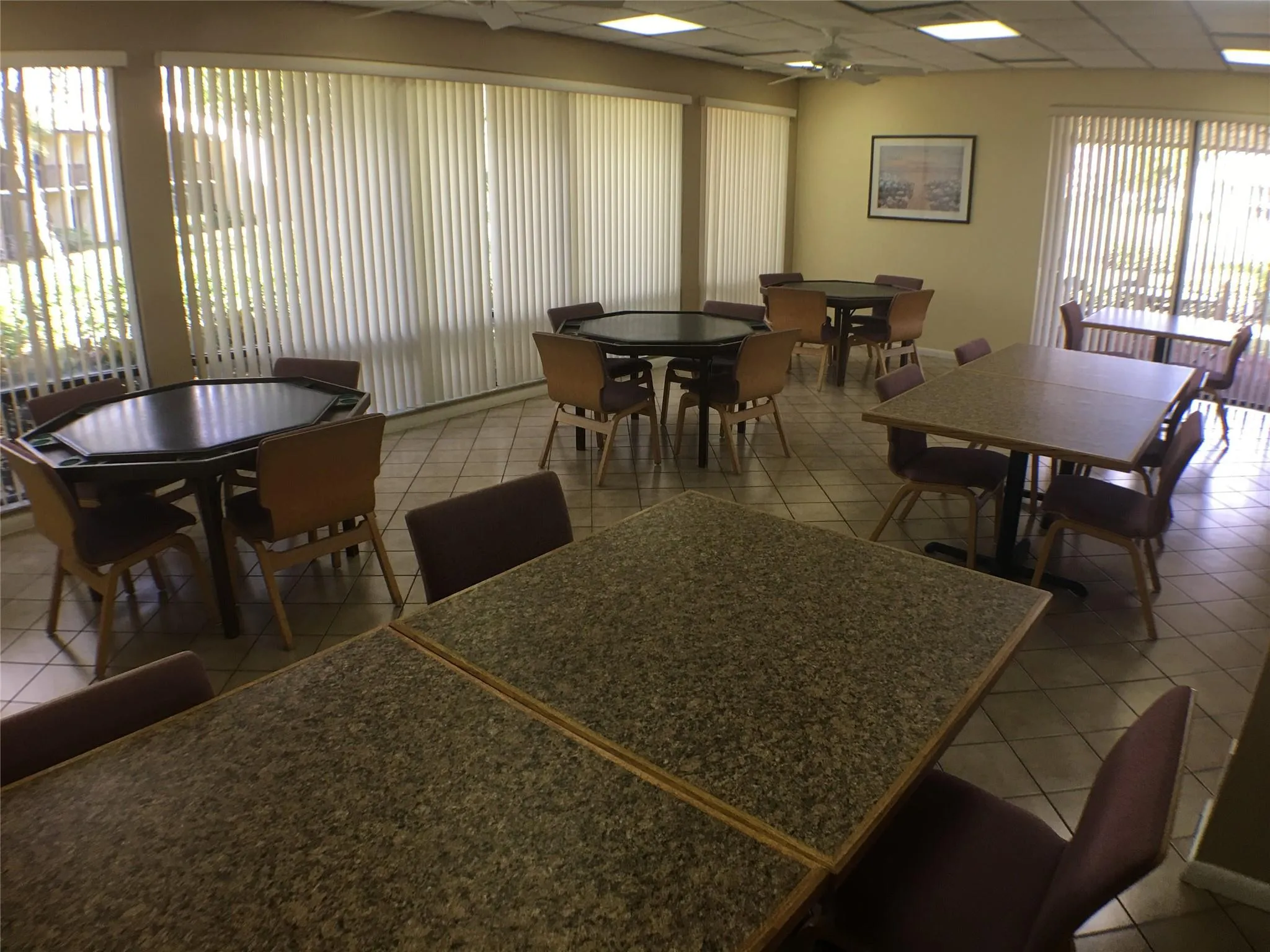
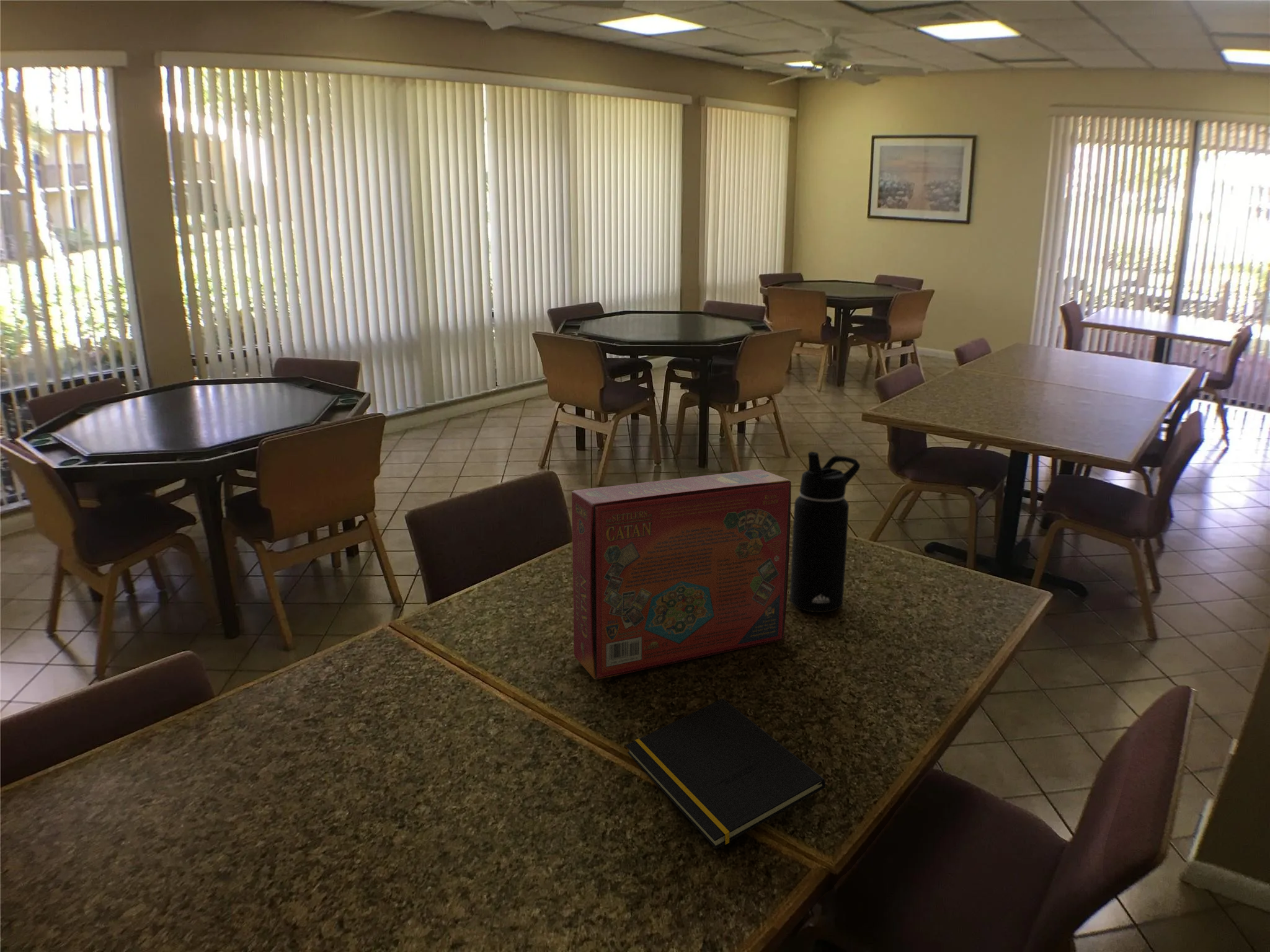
+ water bottle [789,451,861,613]
+ board game [571,469,792,680]
+ notepad [626,698,826,850]
